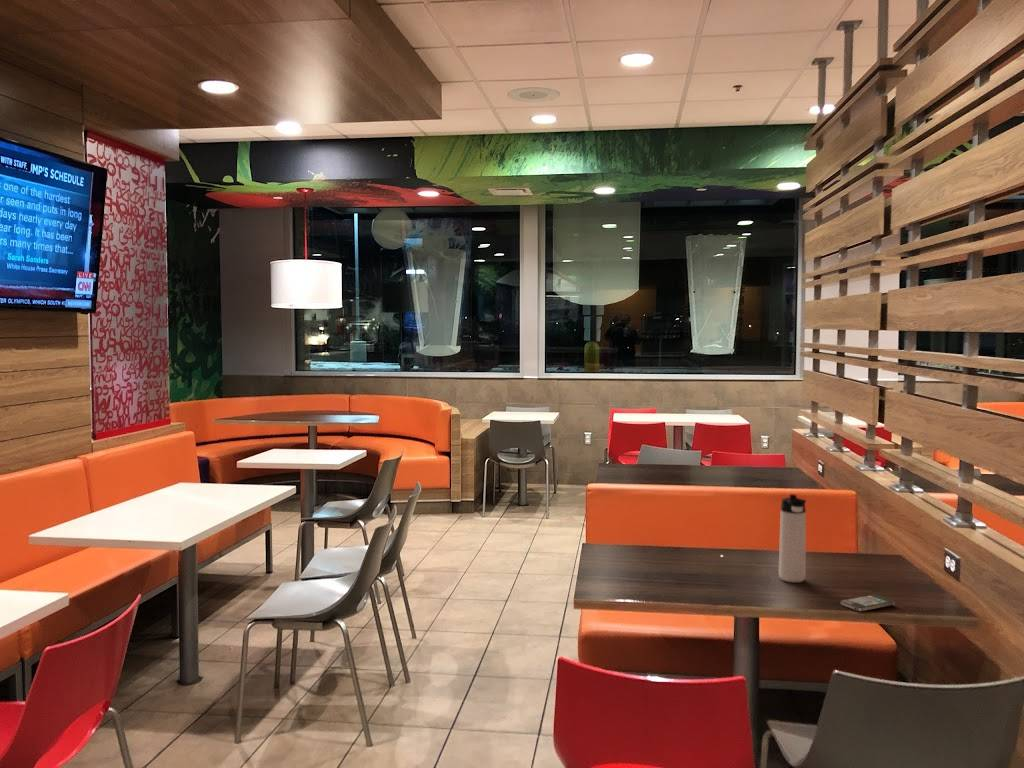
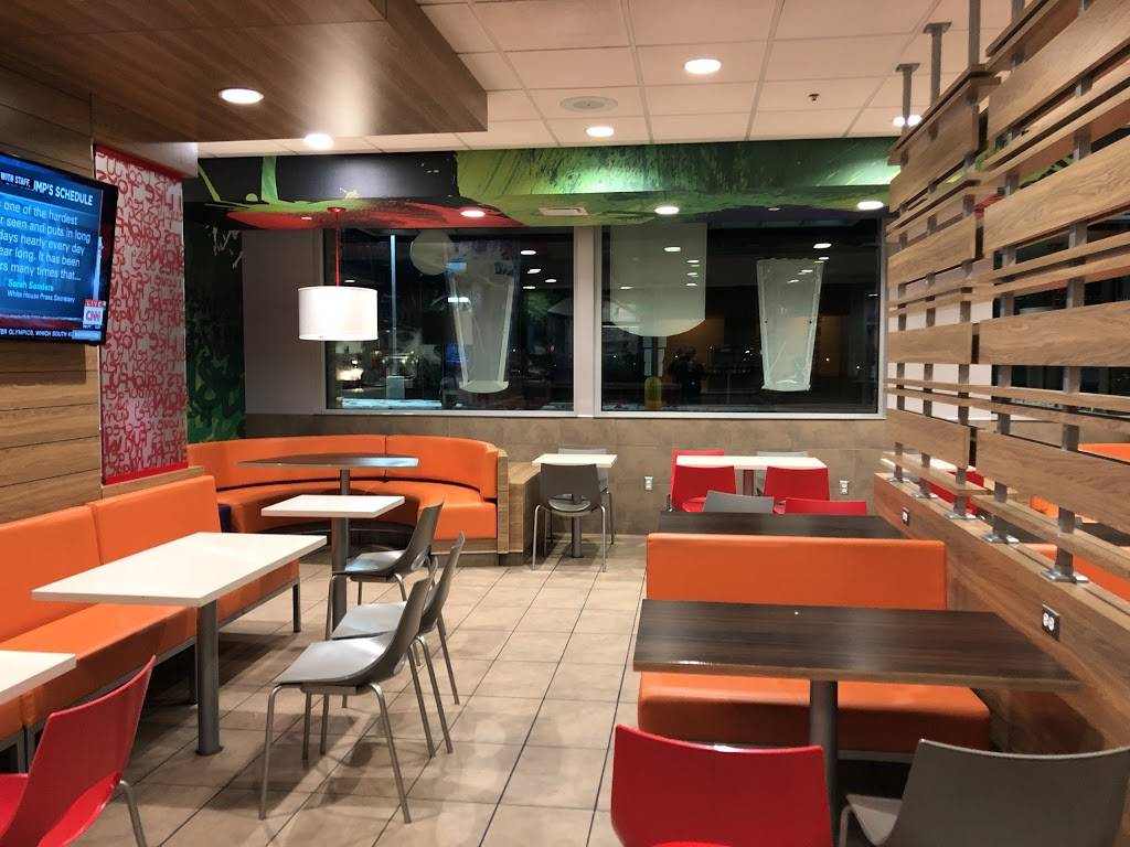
- thermos bottle [778,493,807,583]
- smartphone [840,593,895,613]
